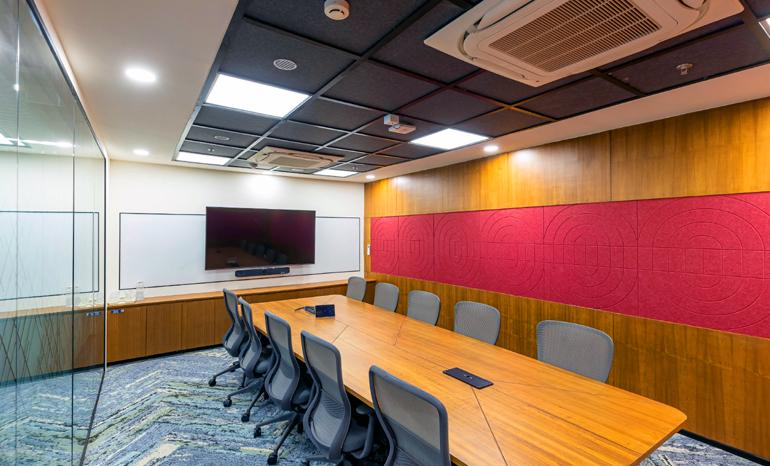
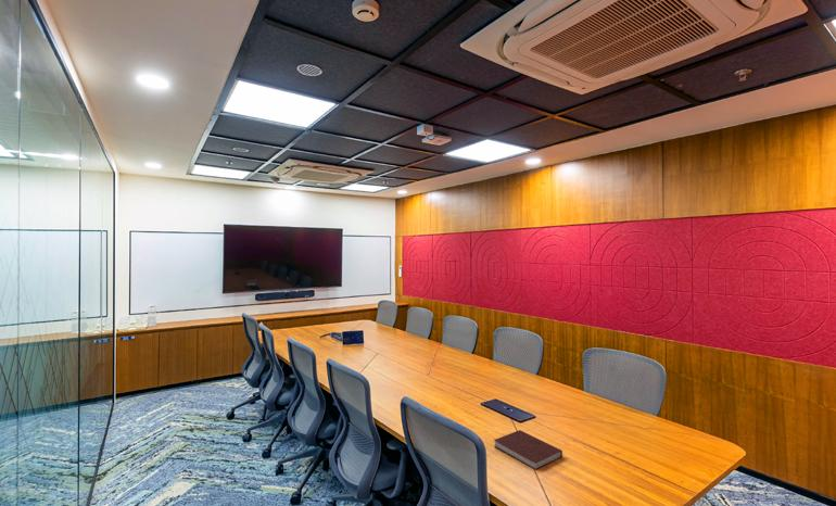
+ notebook [493,429,563,471]
